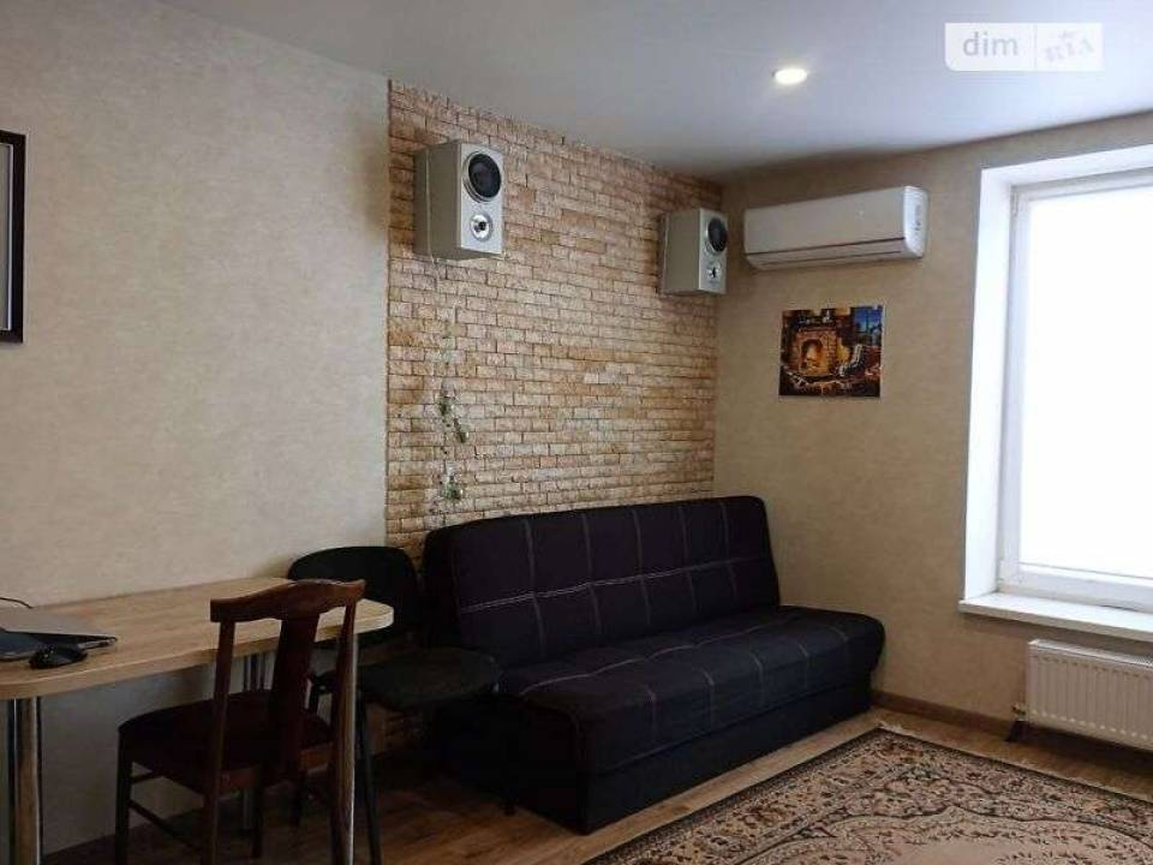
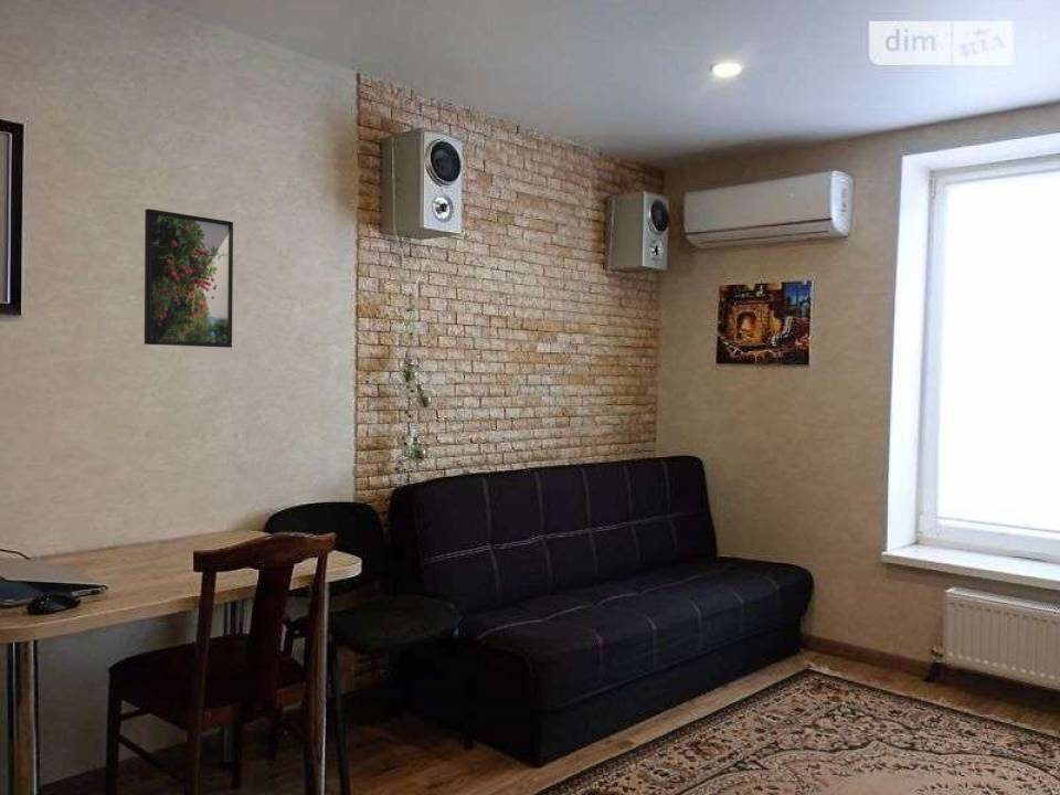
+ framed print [144,208,234,349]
